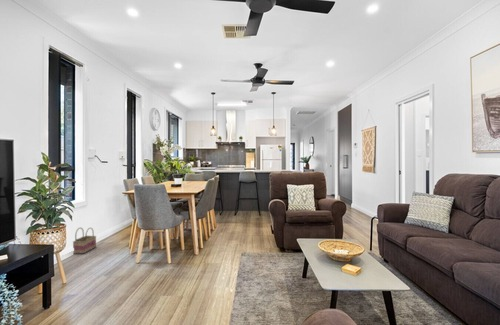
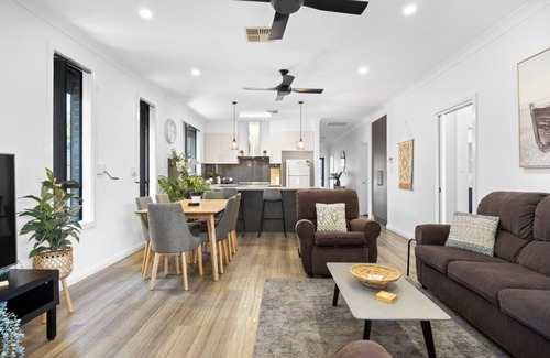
- basket [72,227,97,255]
